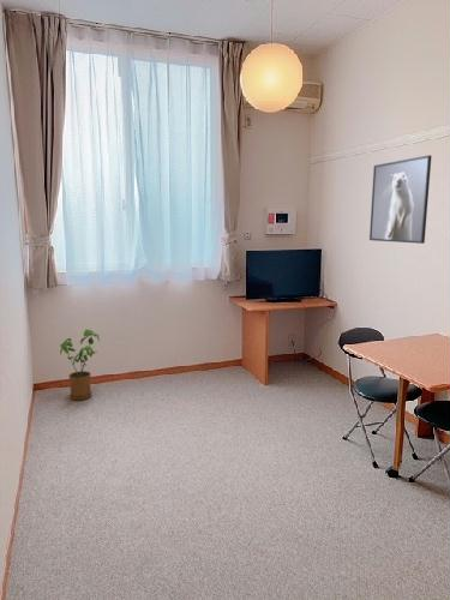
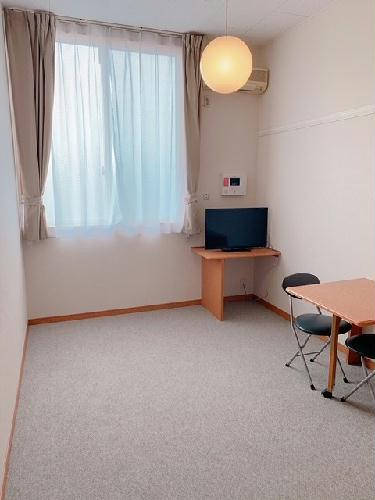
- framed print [368,154,432,245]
- house plant [59,329,101,401]
